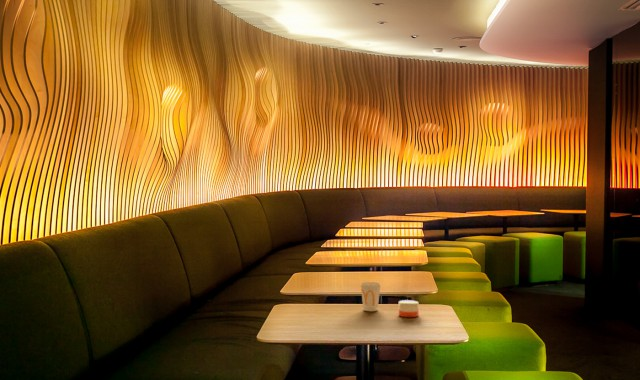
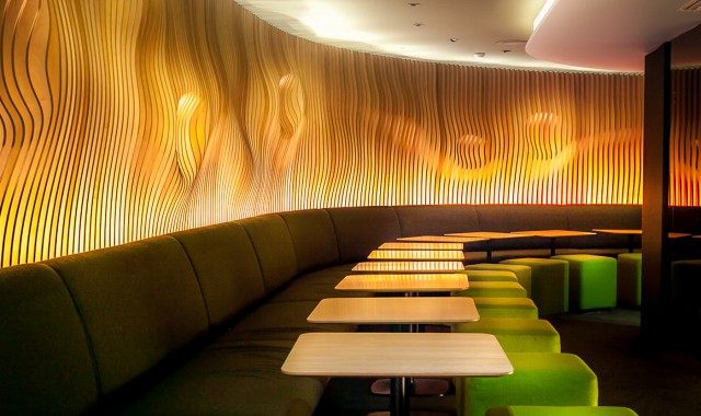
- candle [398,295,419,318]
- cup [359,281,382,312]
